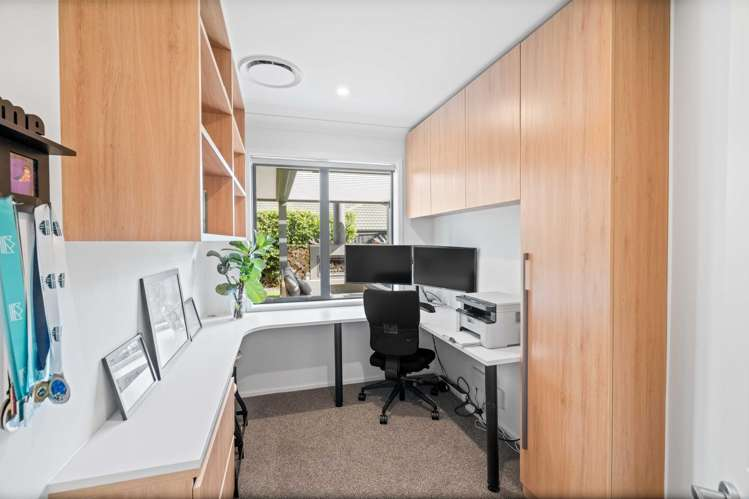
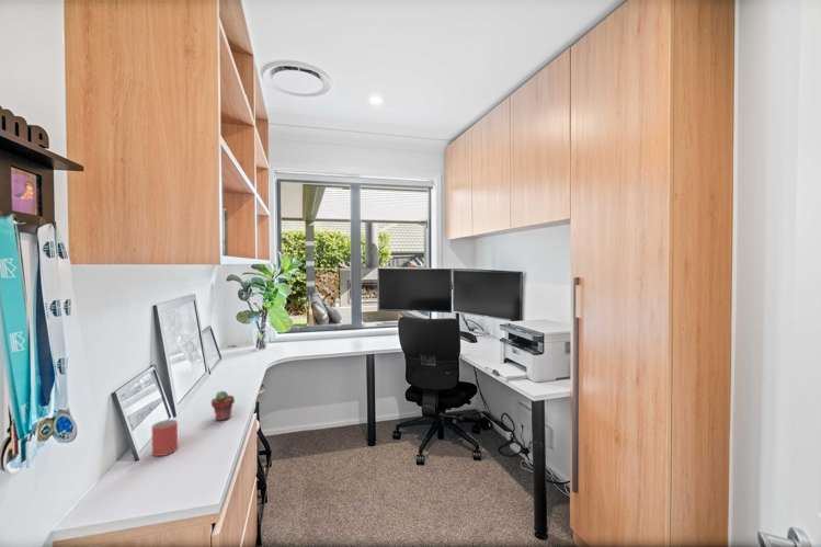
+ potted succulent [210,390,236,421]
+ mug [150,419,179,457]
